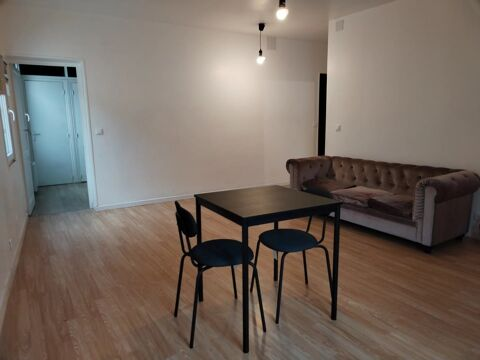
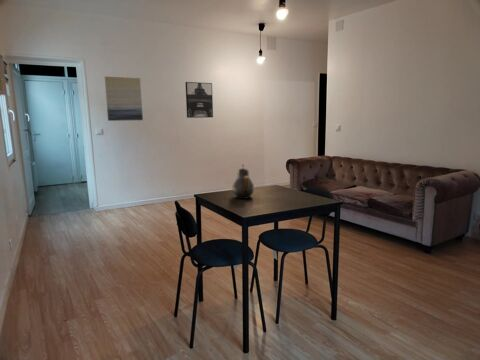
+ wall art [104,75,144,122]
+ teapot [231,164,255,200]
+ wall art [184,81,214,119]
